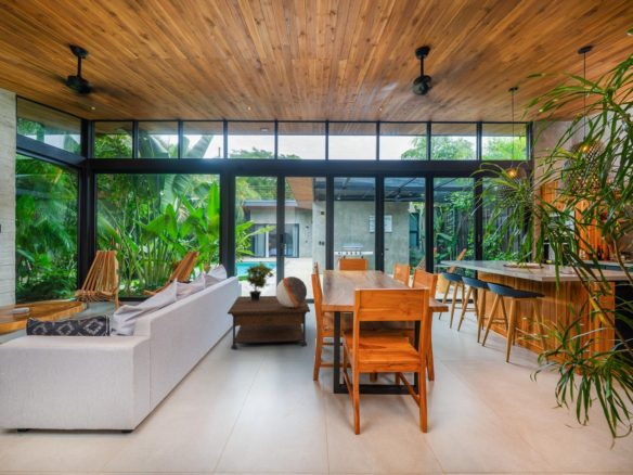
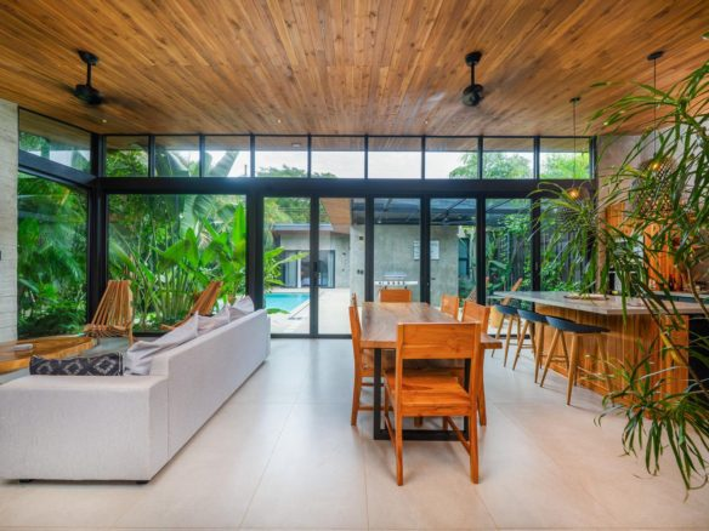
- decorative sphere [275,275,308,308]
- coffee table [227,295,311,349]
- potted plant [243,260,274,300]
